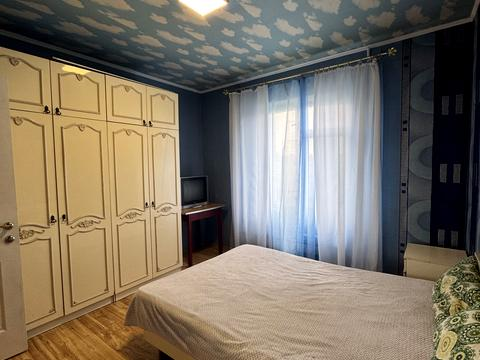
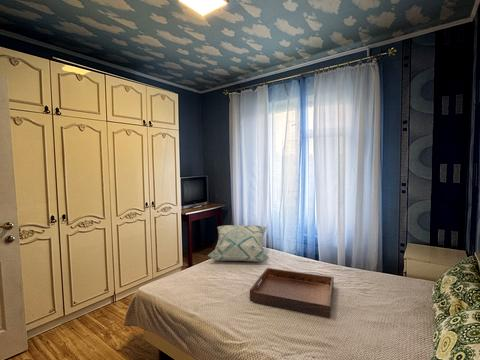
+ decorative pillow [207,224,270,262]
+ serving tray [249,267,335,319]
